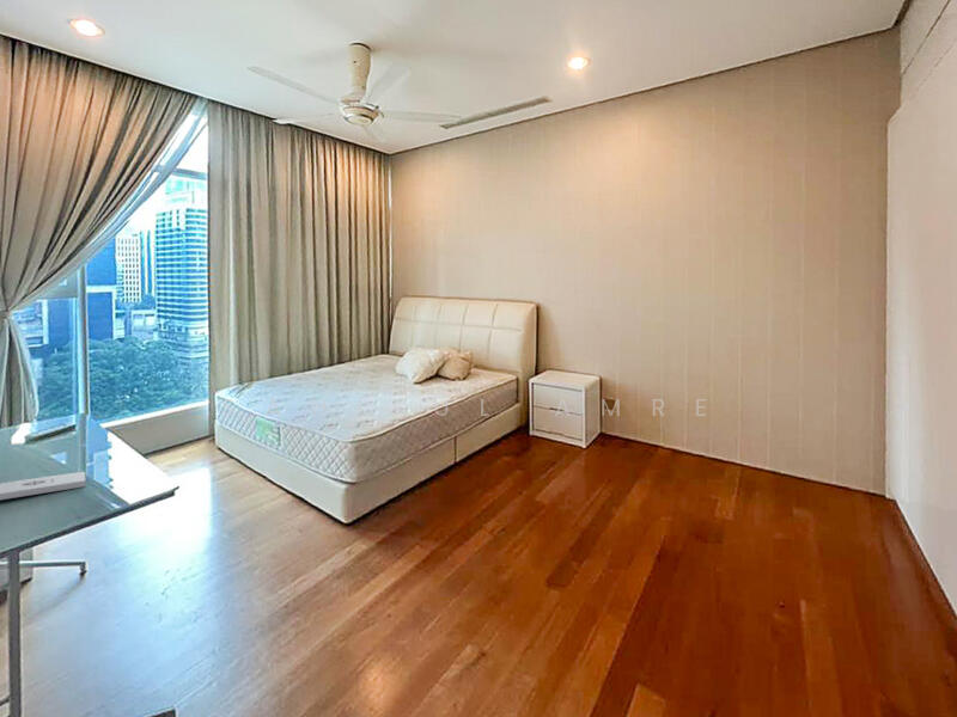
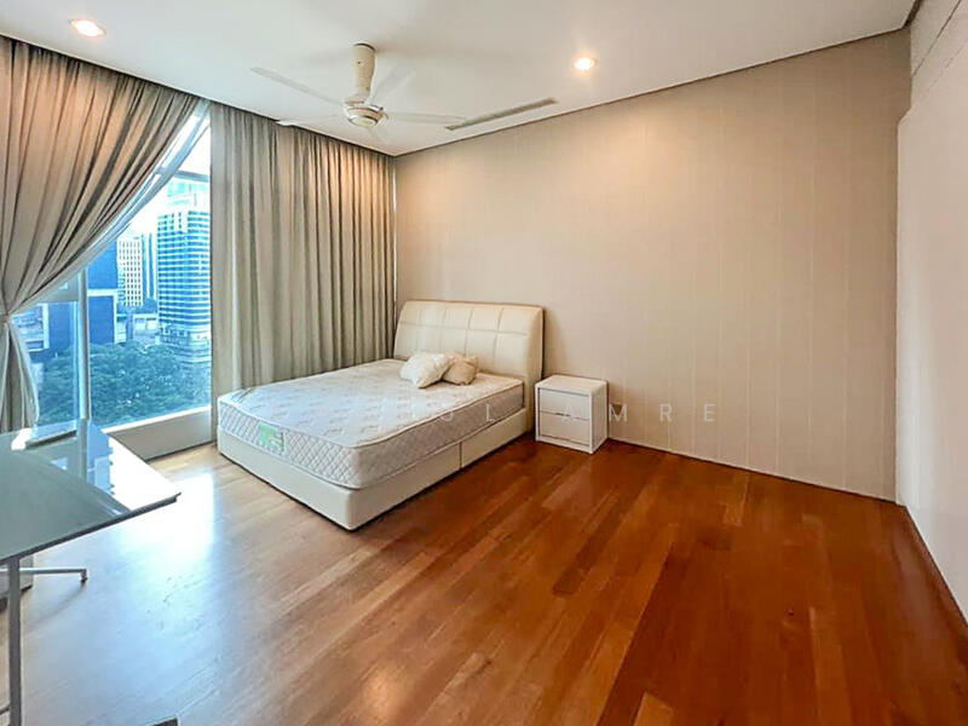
- notepad [0,471,87,501]
